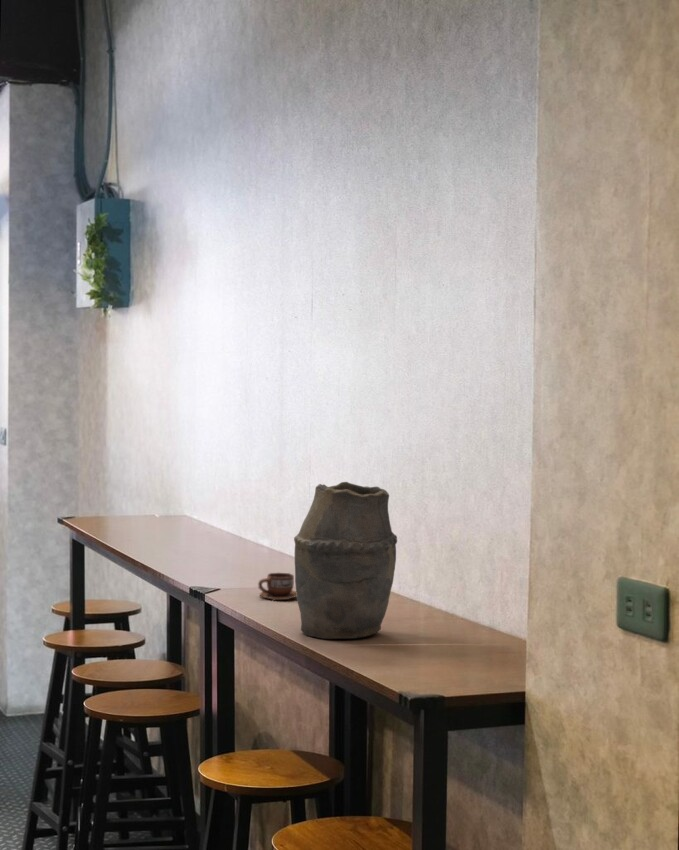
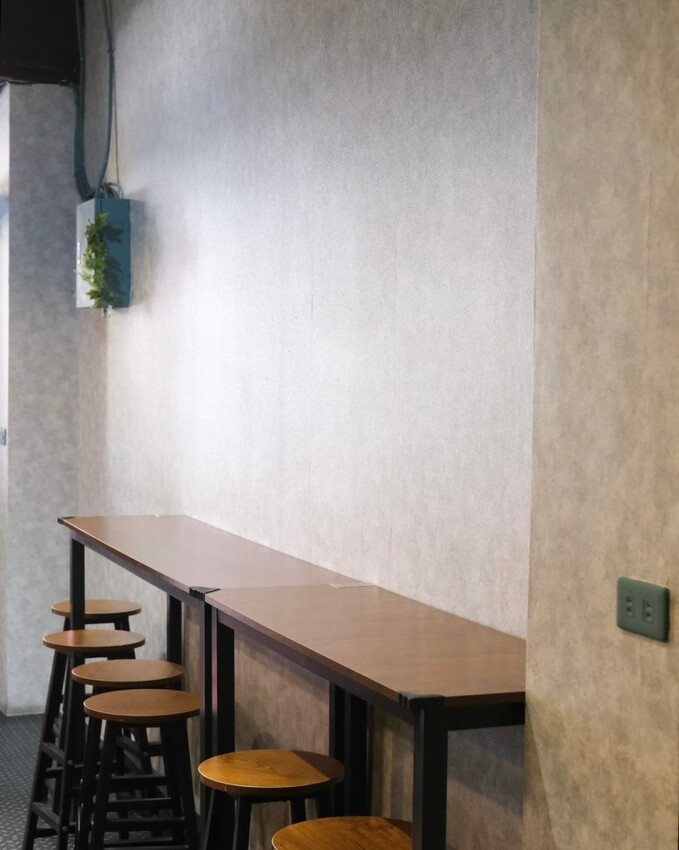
- cup [257,572,297,602]
- vase [293,481,398,640]
